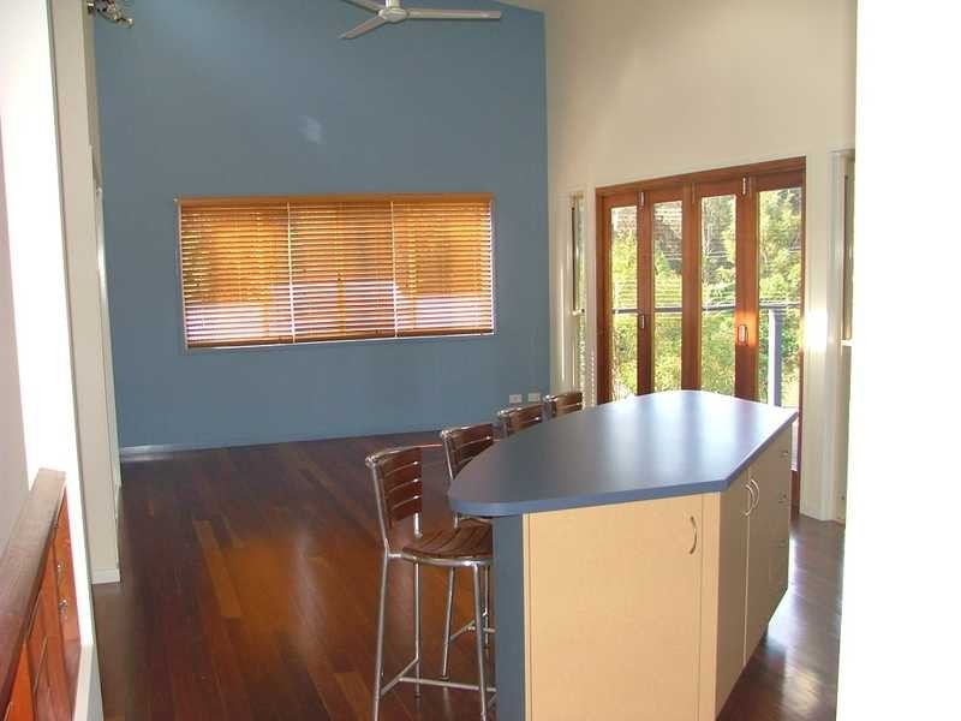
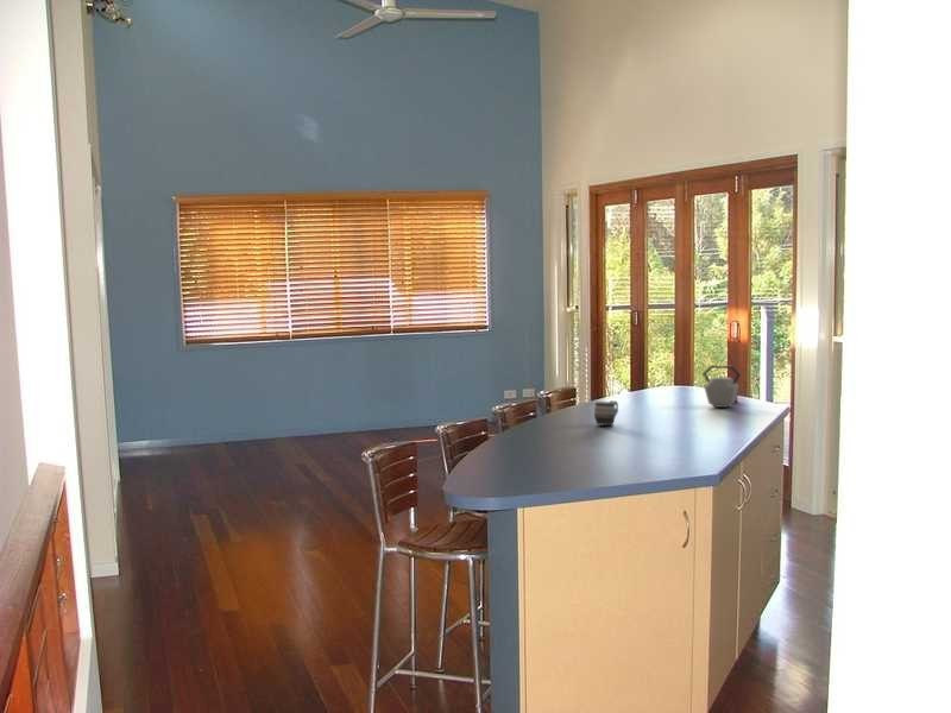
+ kettle [701,365,742,409]
+ mug [593,399,619,427]
